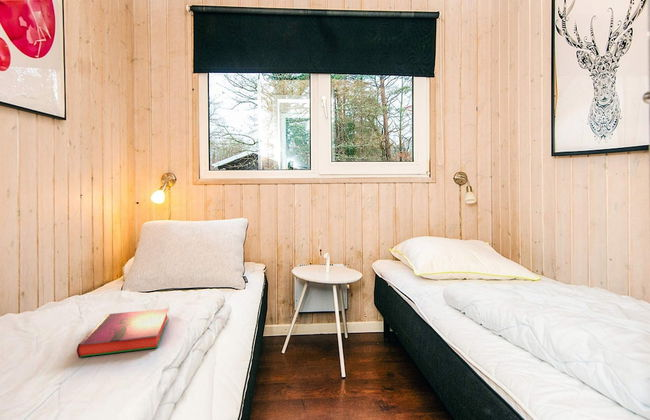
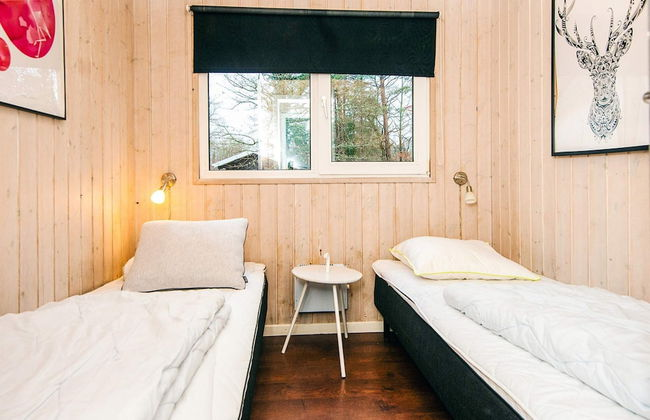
- hardback book [76,308,170,358]
